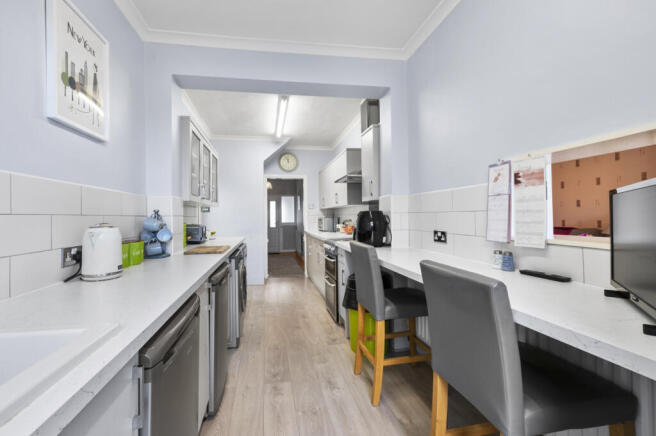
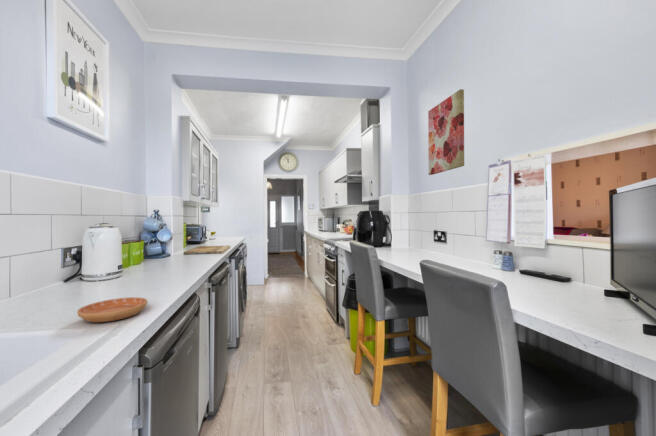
+ saucer [76,296,149,323]
+ wall art [427,88,465,176]
